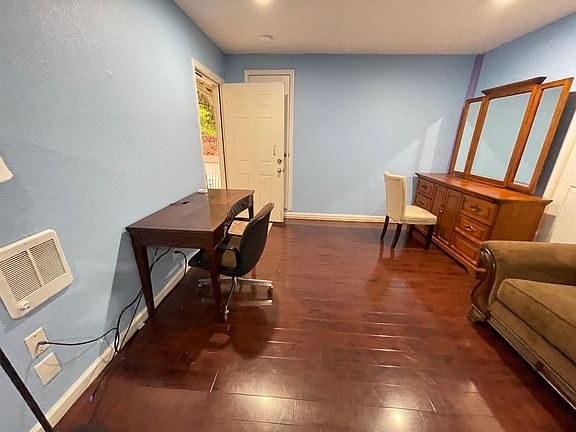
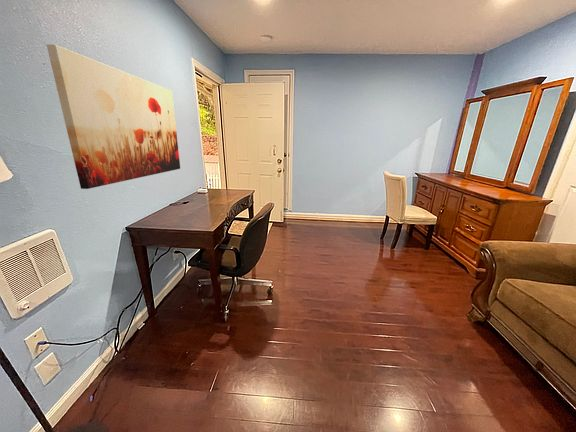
+ wall art [45,43,181,190]
